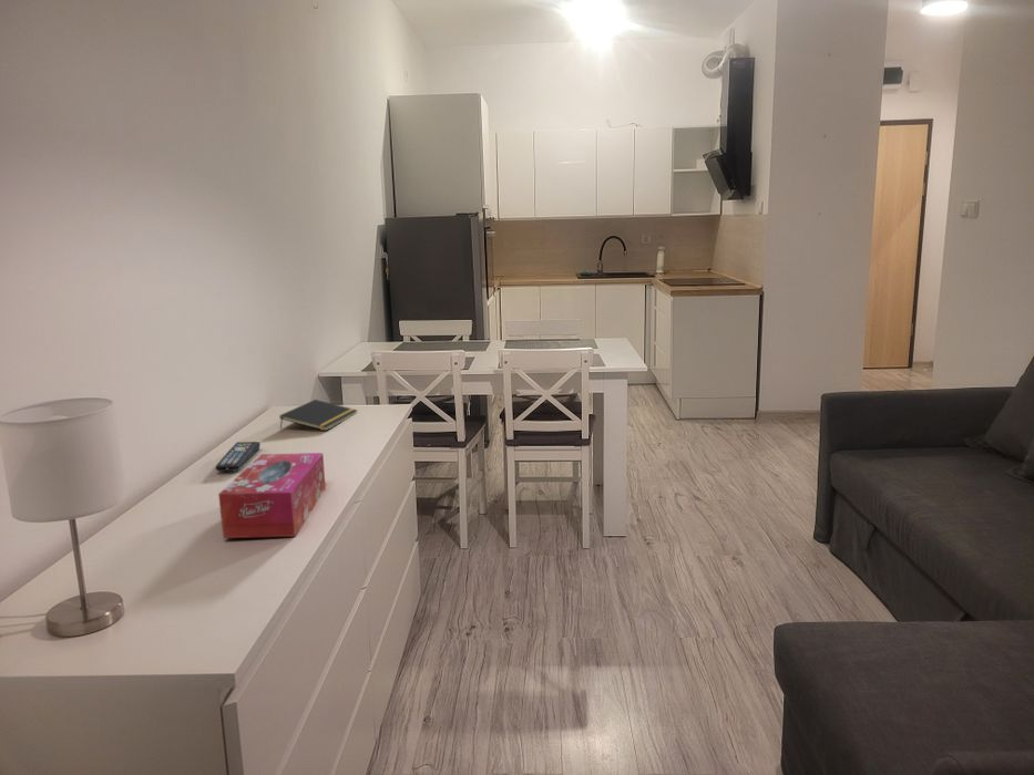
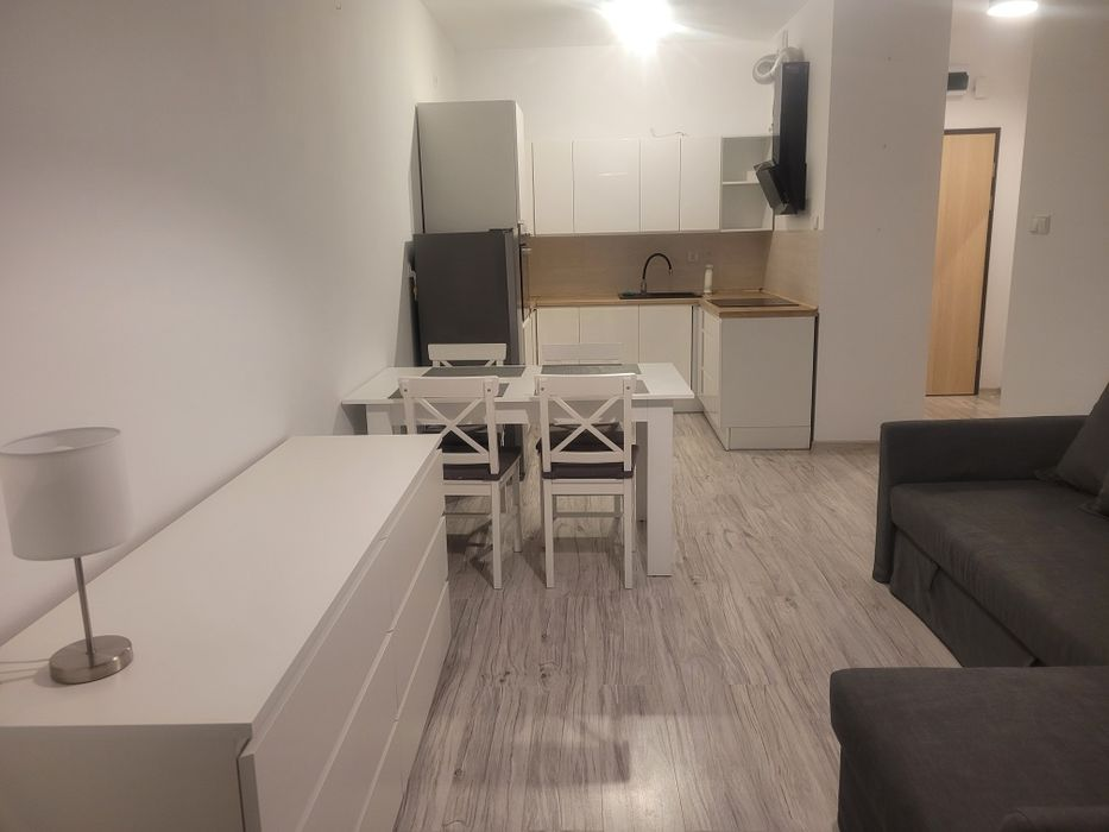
- tissue box [217,452,327,539]
- notepad [278,399,359,432]
- remote control [214,441,262,473]
